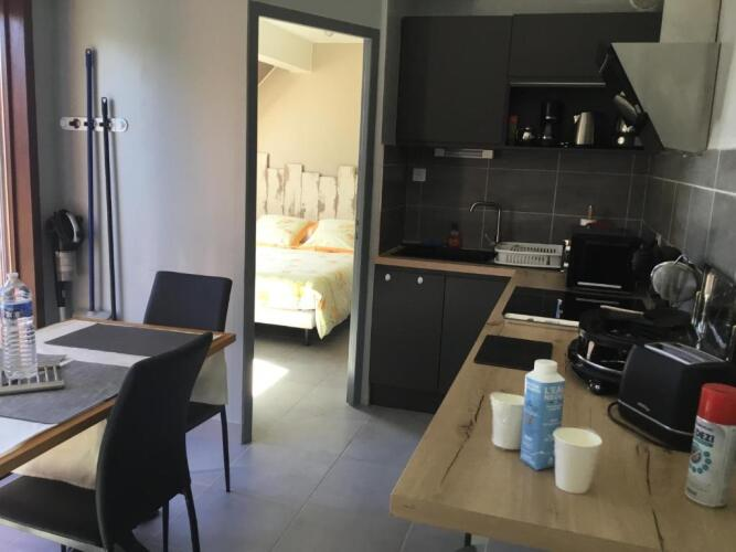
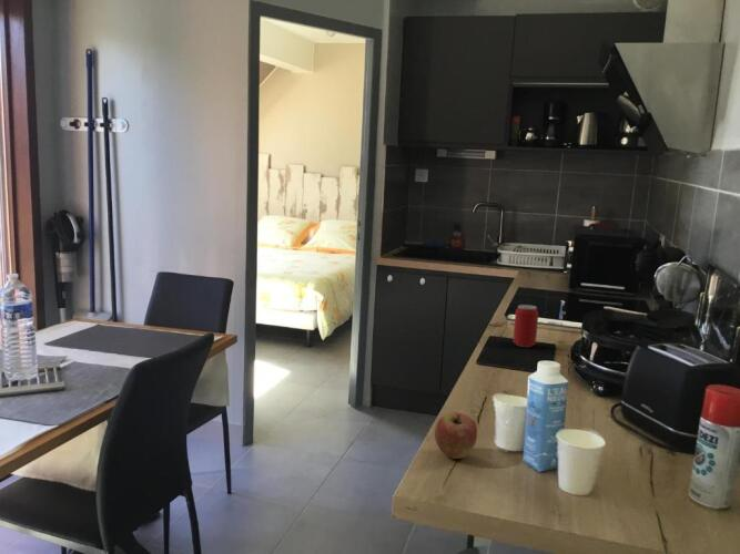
+ apple [434,411,478,460]
+ beverage can [513,304,539,348]
